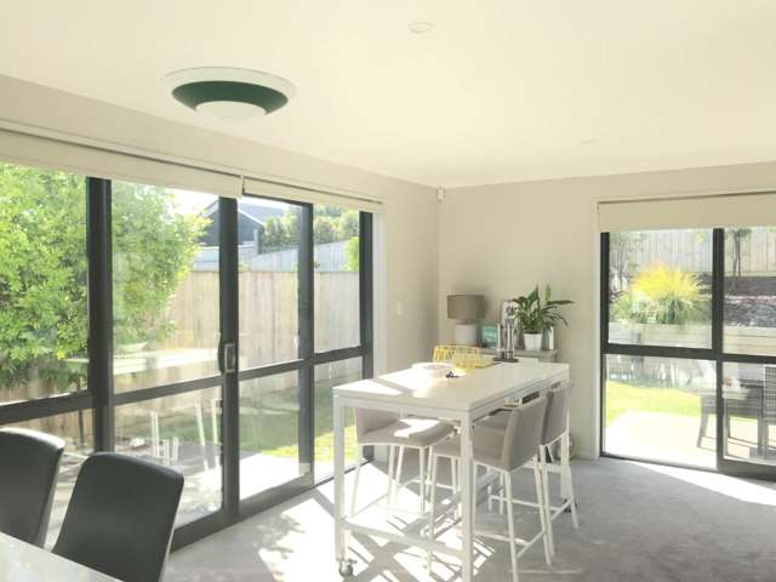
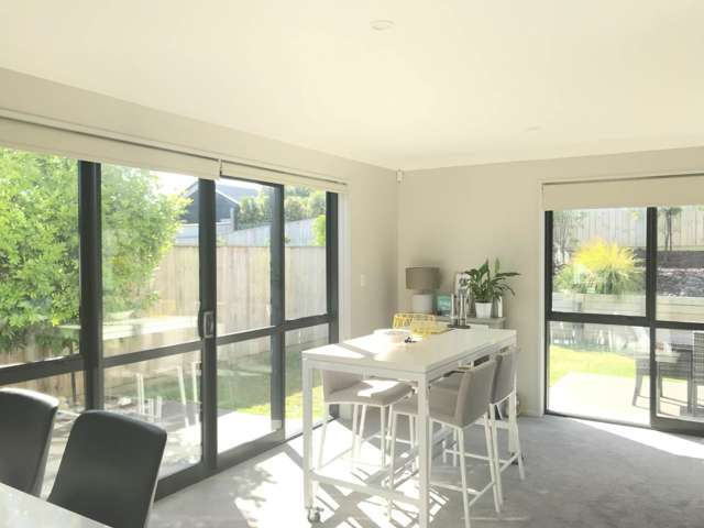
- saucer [160,65,299,125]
